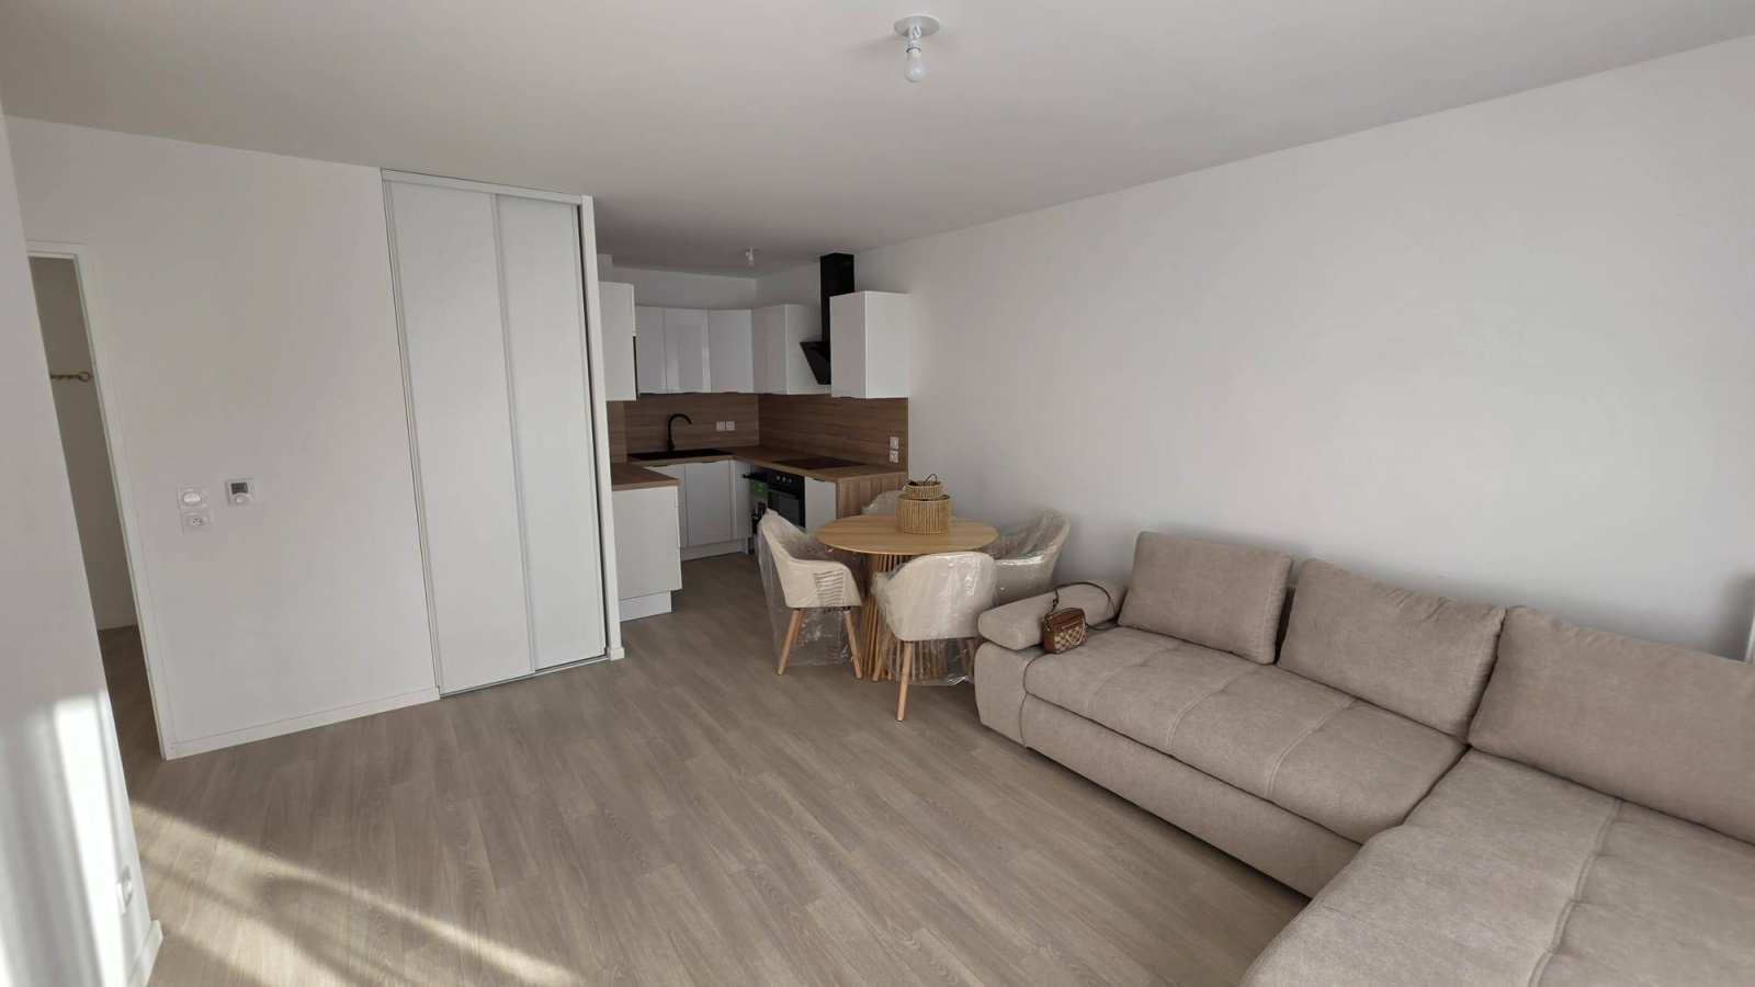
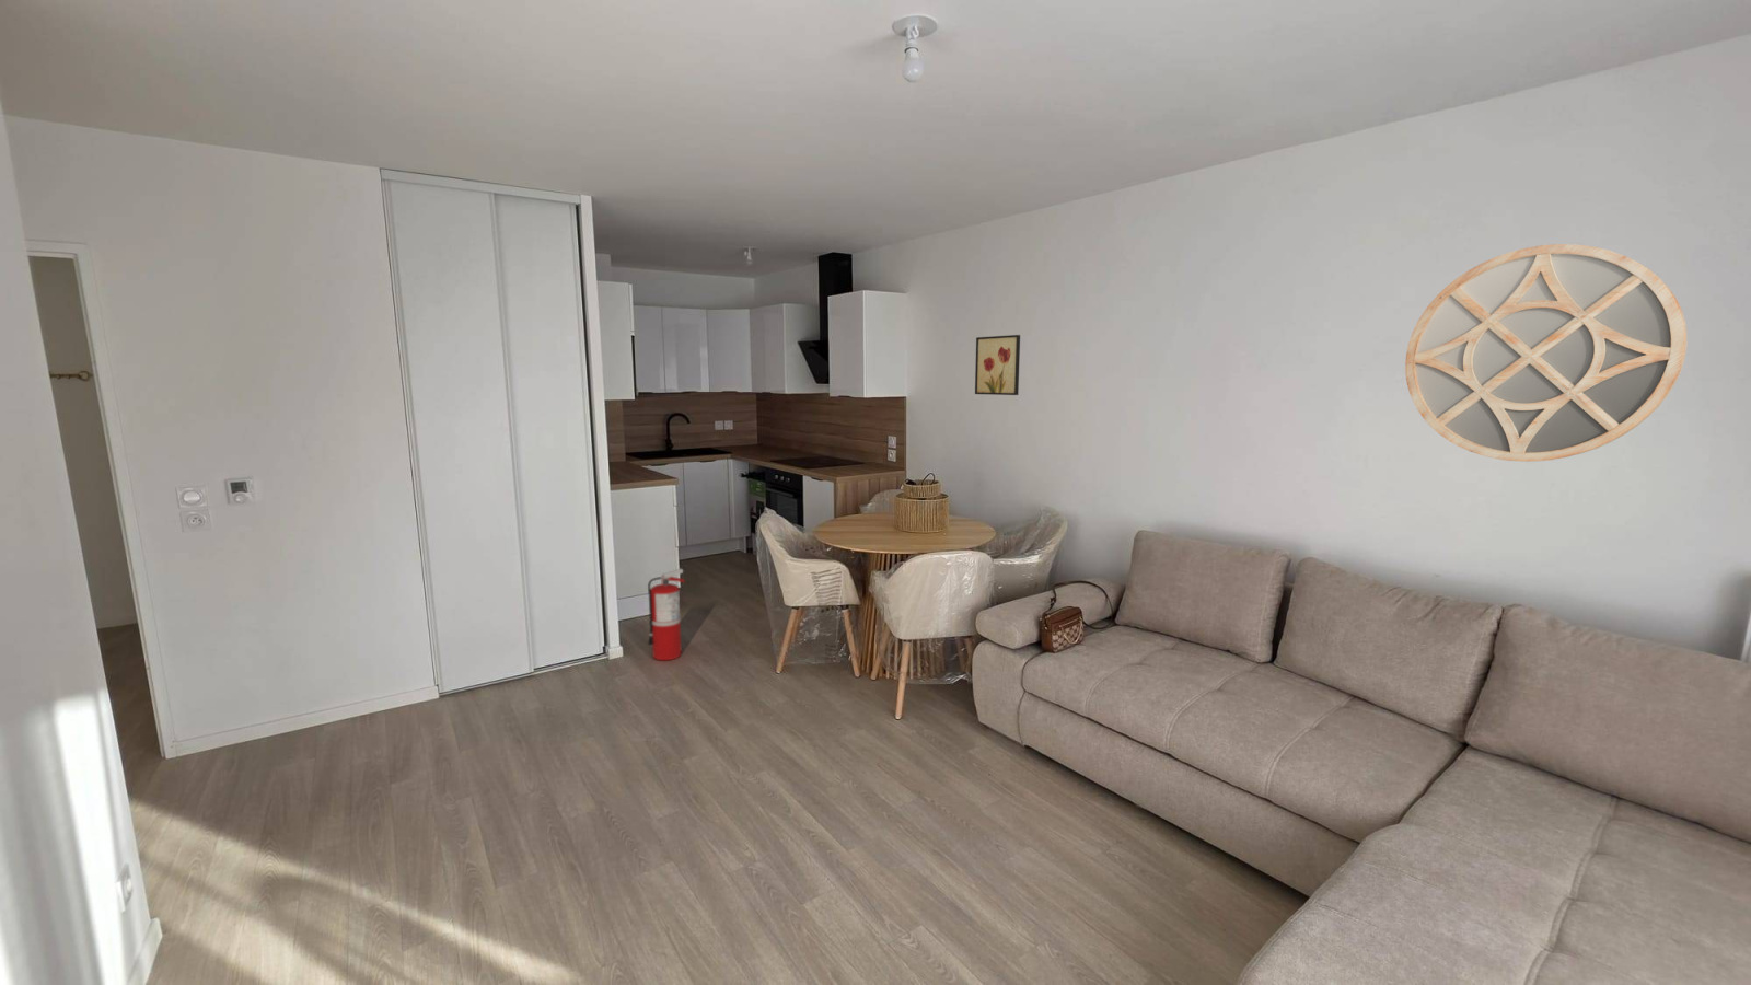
+ wall art [974,334,1021,396]
+ home mirror [1405,243,1688,463]
+ fire extinguisher [647,568,687,661]
